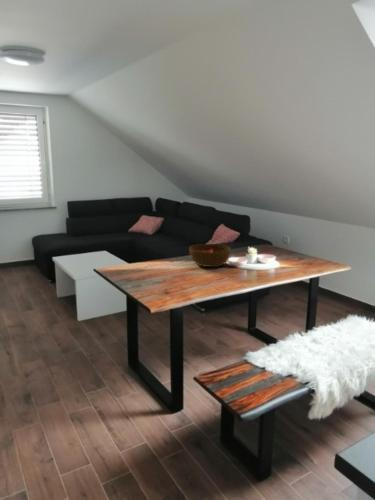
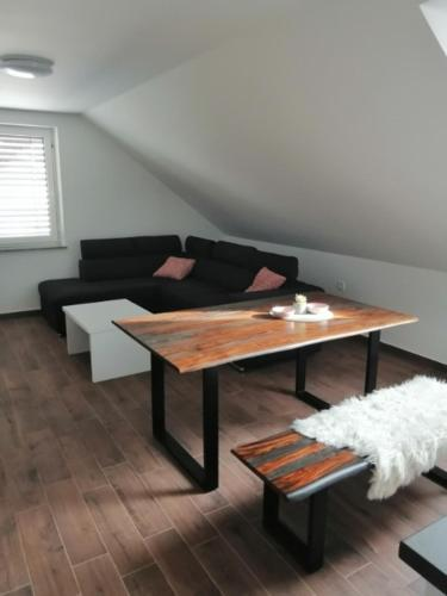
- bowl [188,243,232,268]
